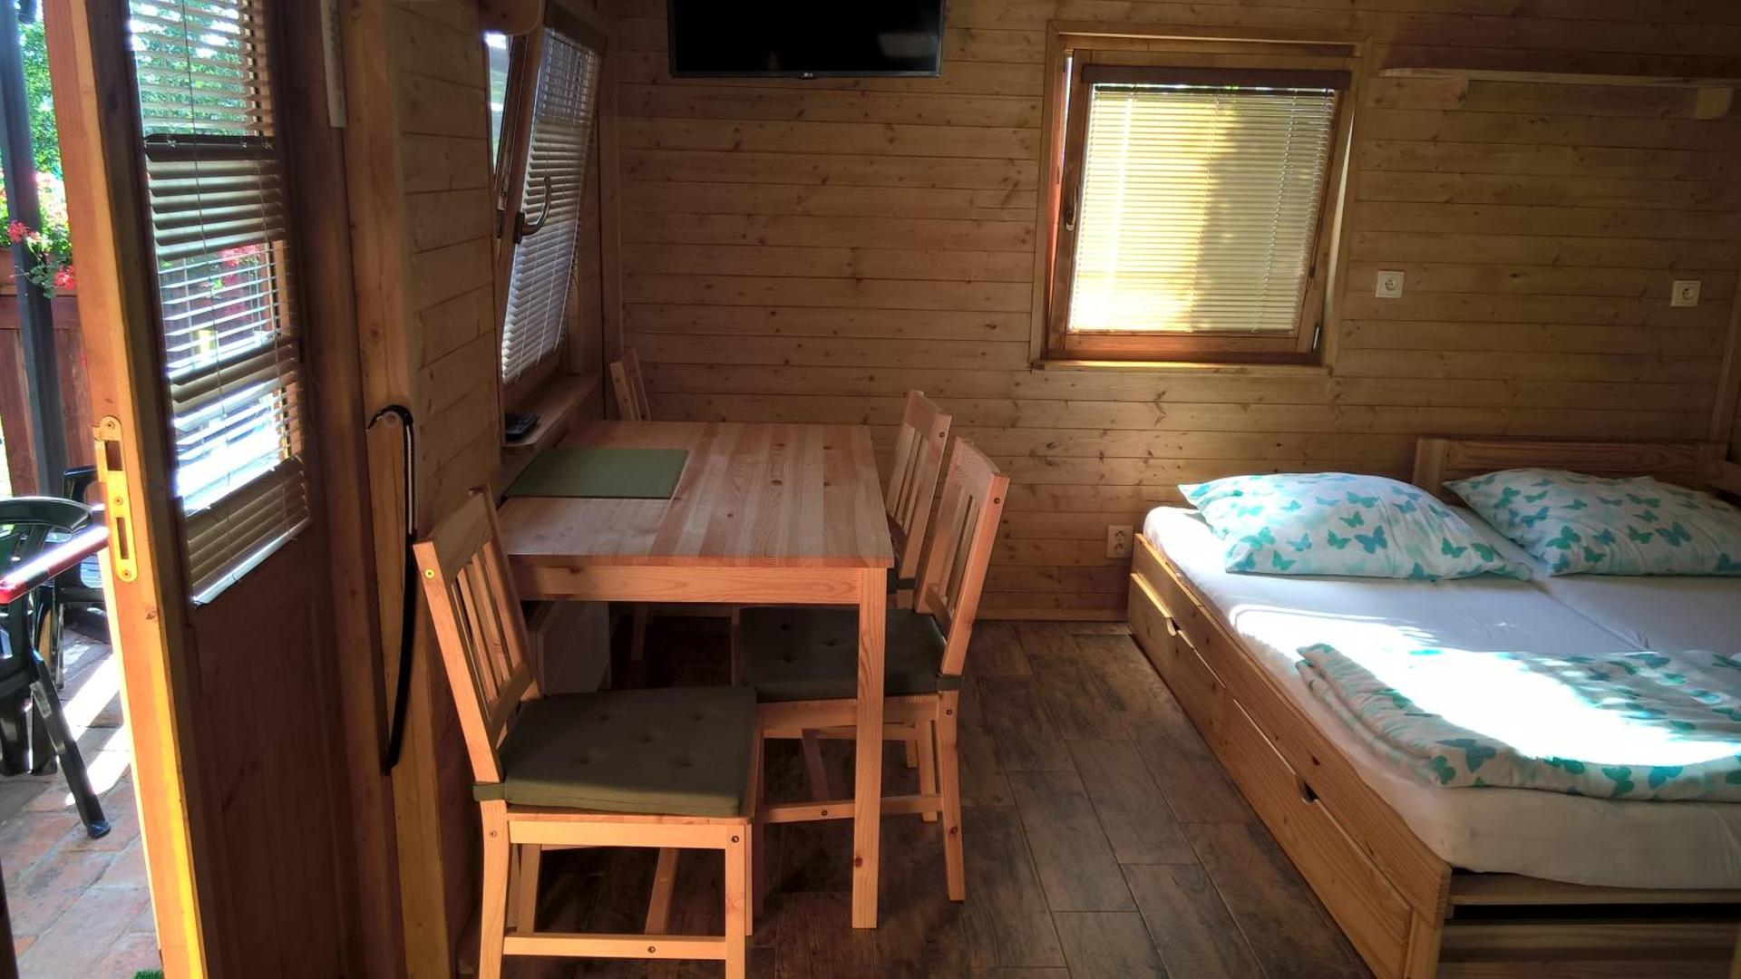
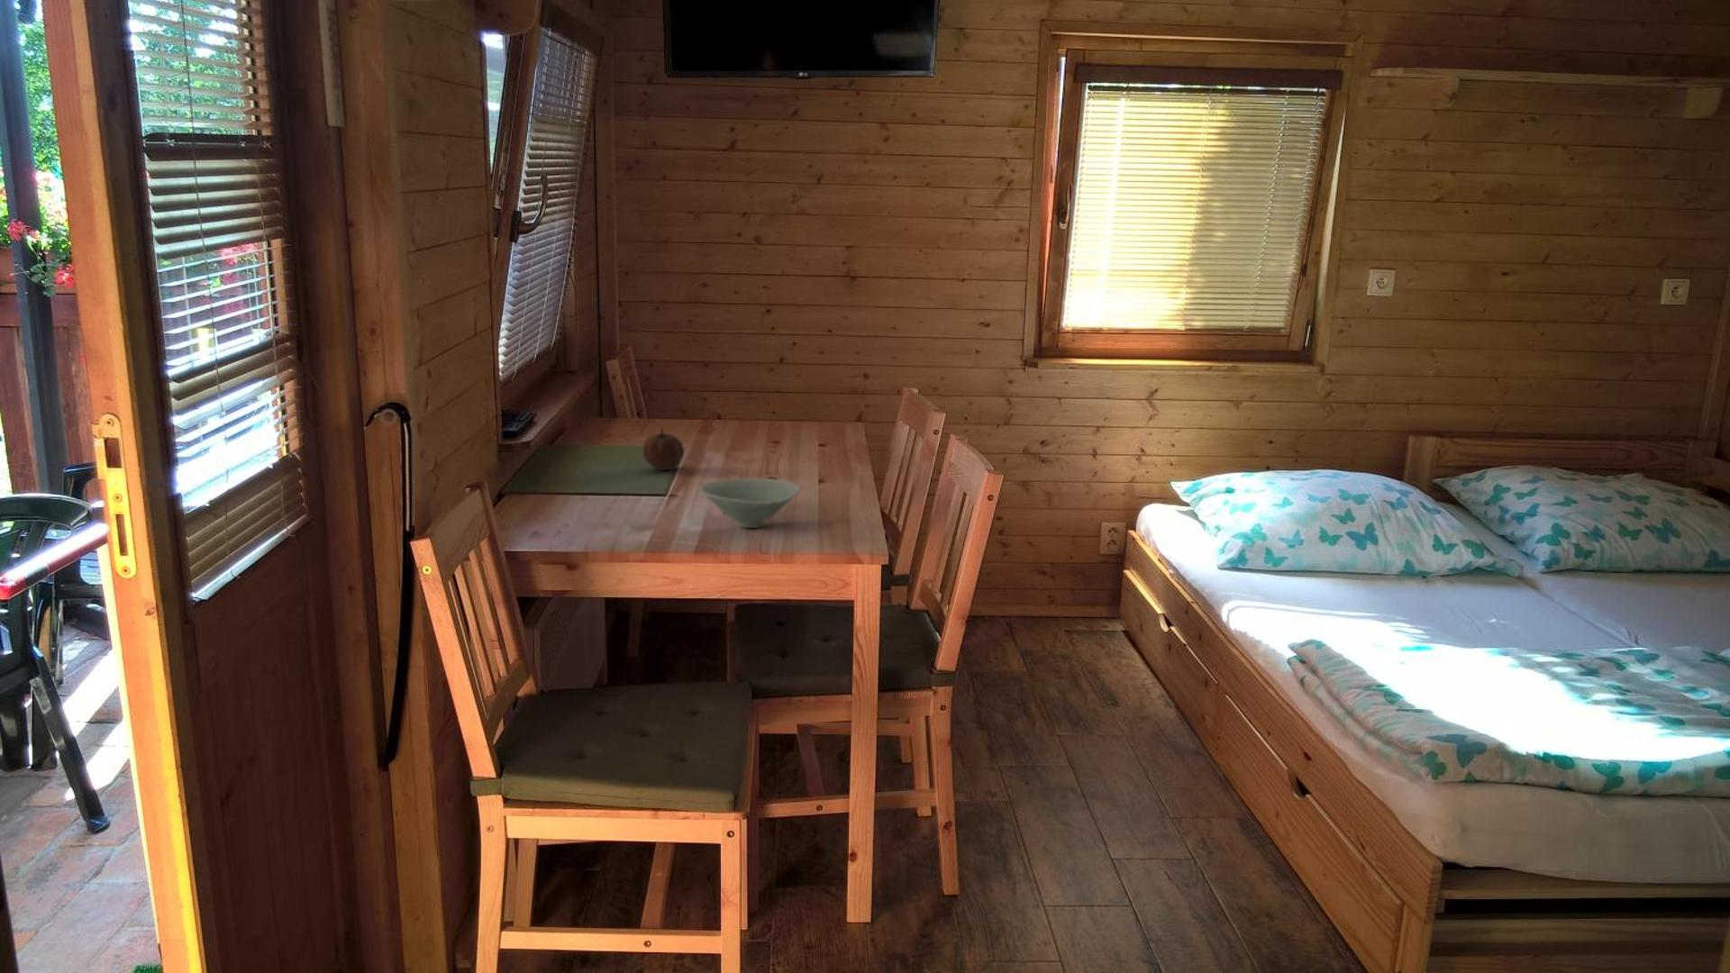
+ bowl [699,476,801,529]
+ fruit [643,428,684,472]
